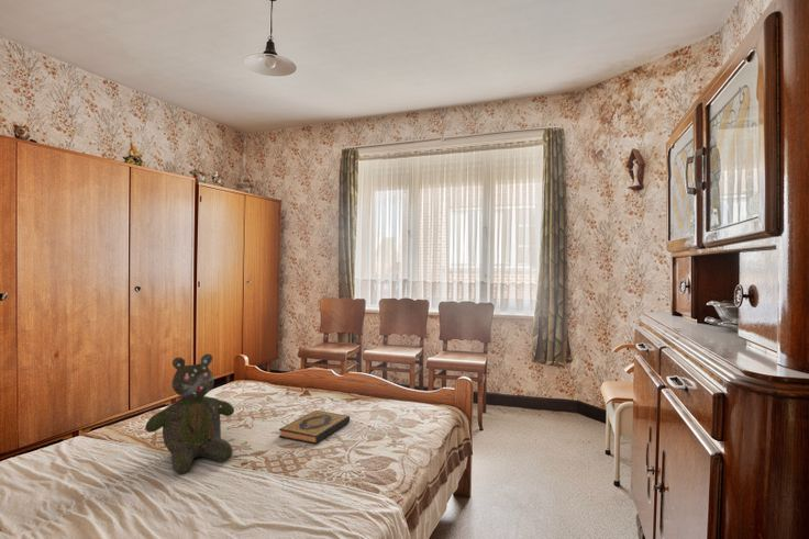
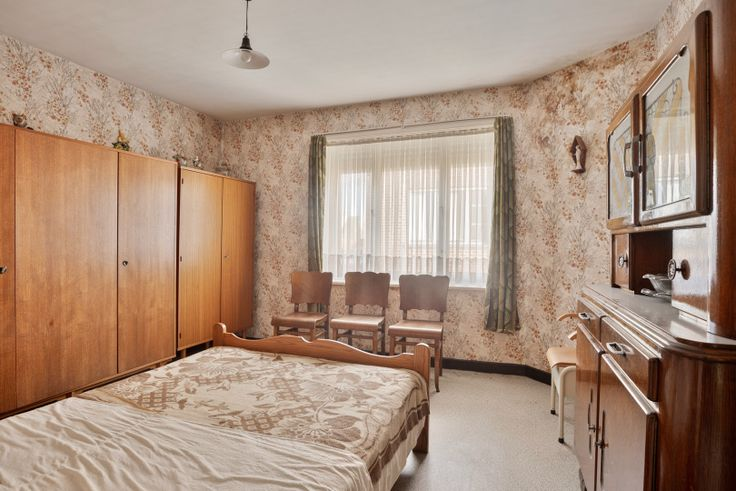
- teddy bear [144,353,235,474]
- hardback book [278,409,351,445]
